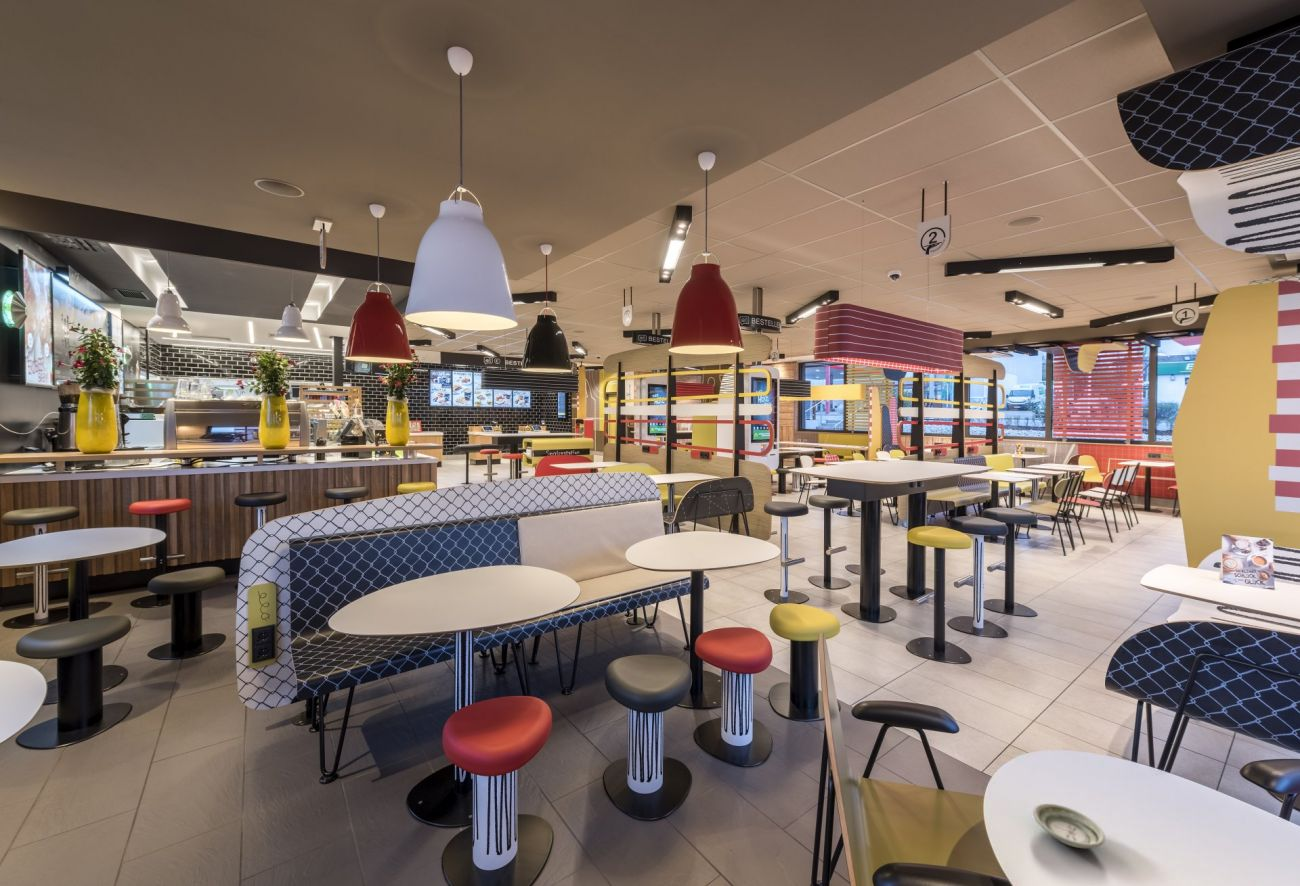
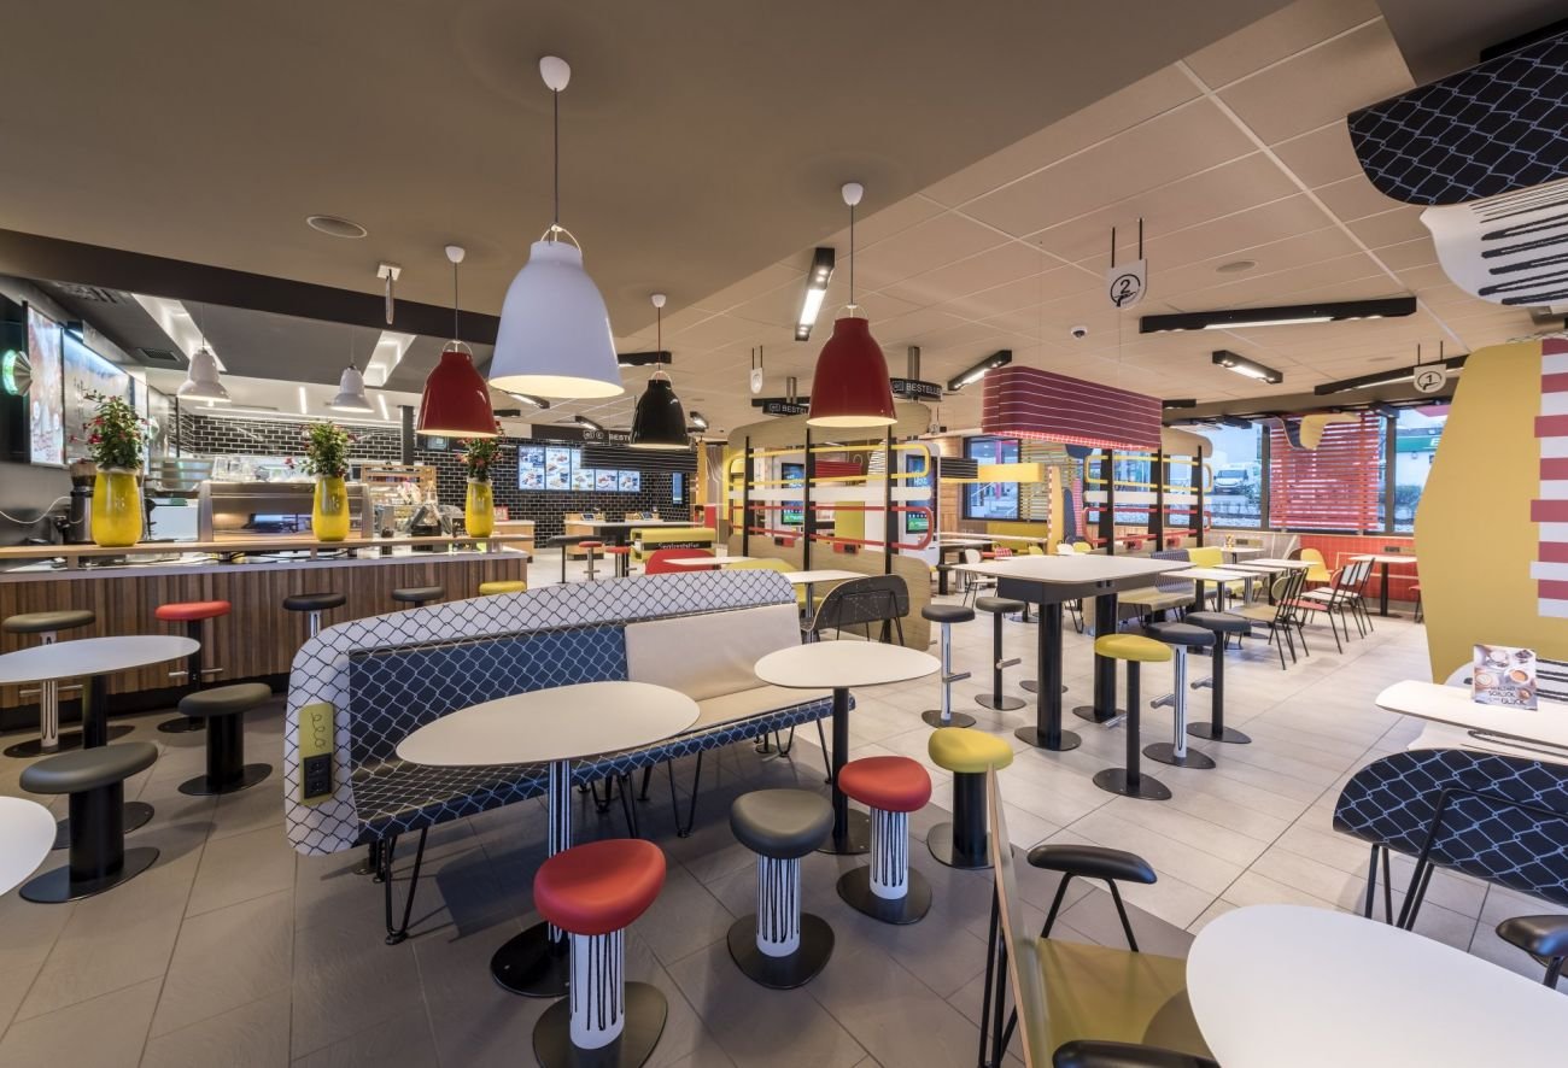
- saucer [1032,803,1106,849]
